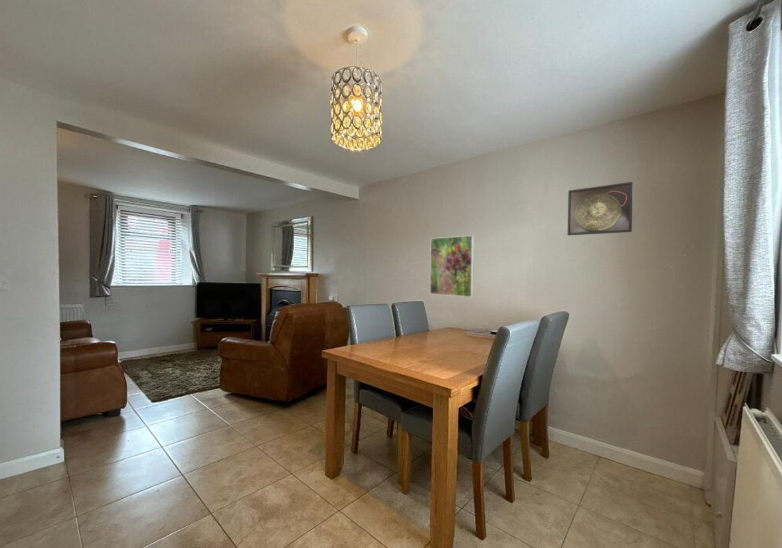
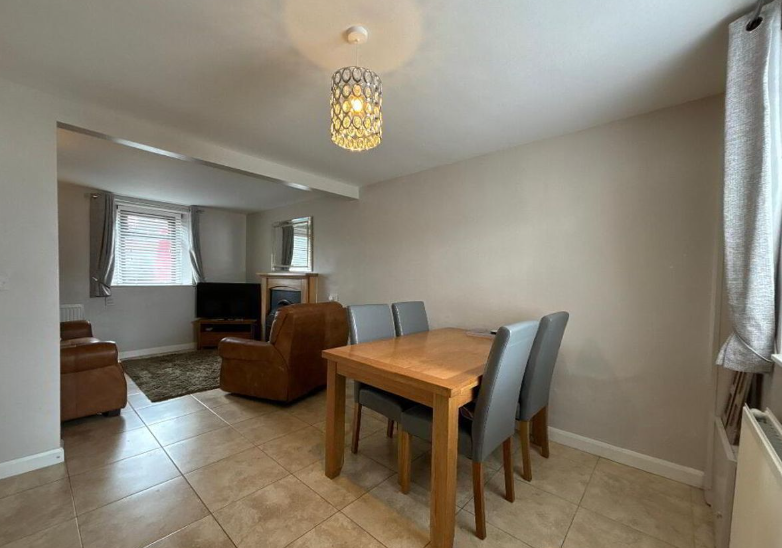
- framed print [429,235,475,298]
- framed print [567,181,634,236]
